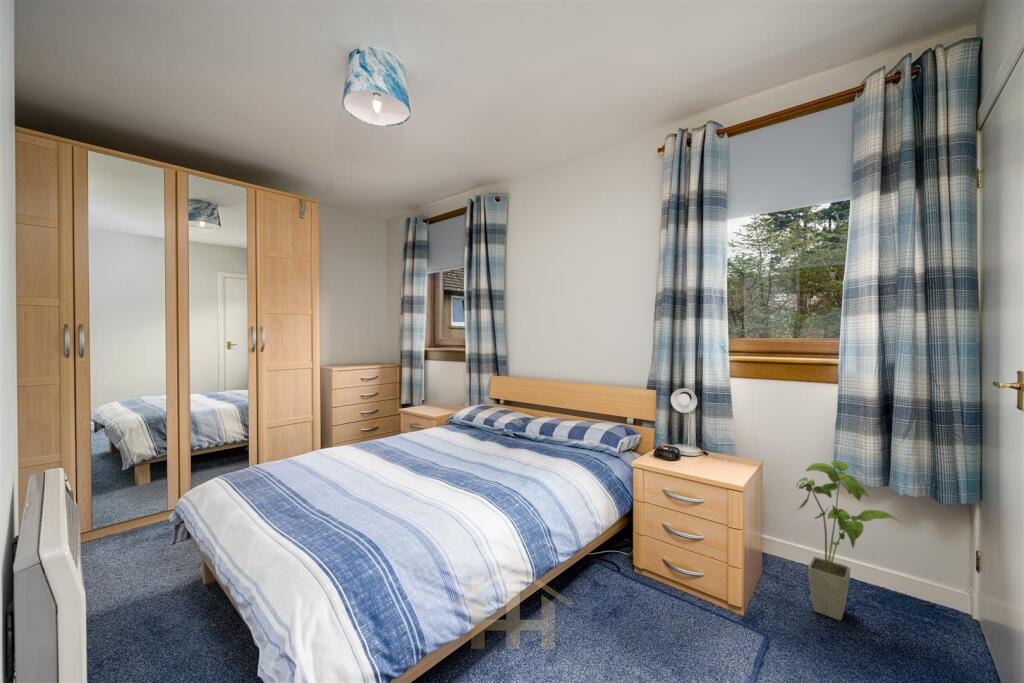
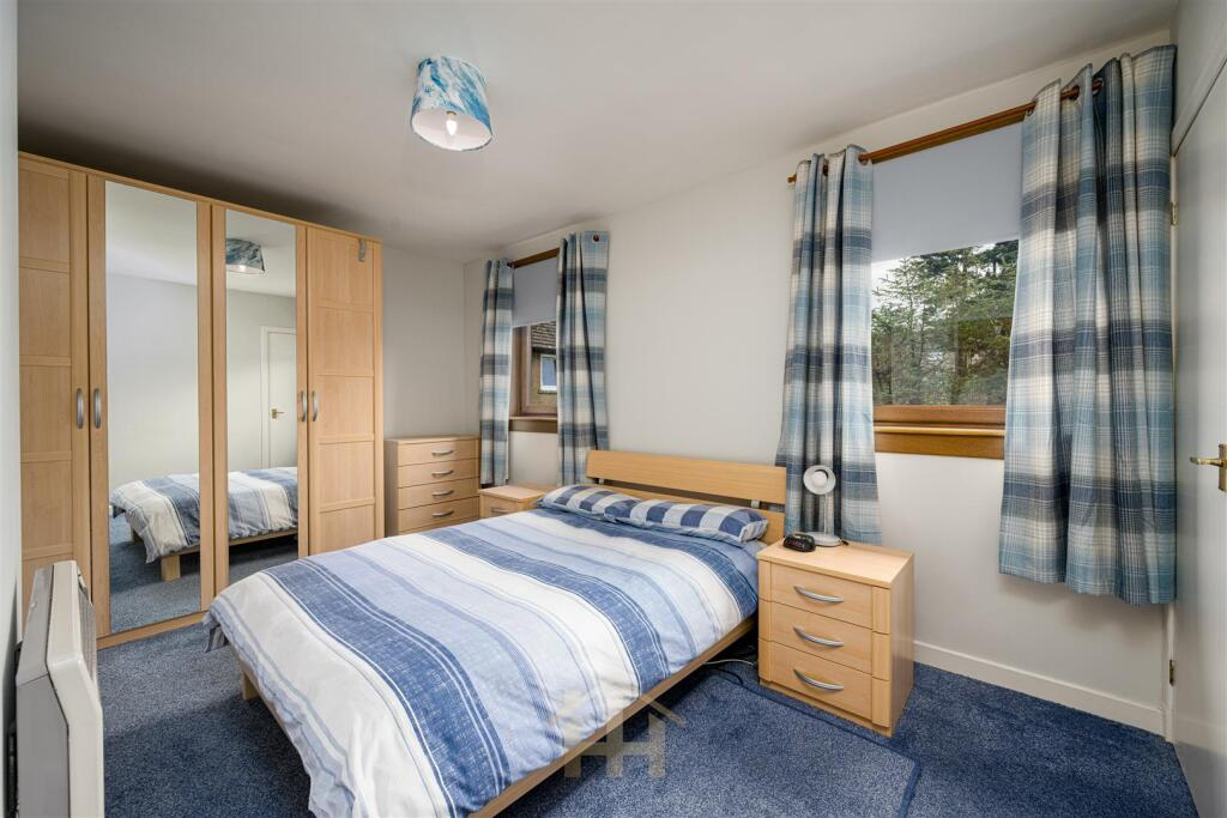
- house plant [795,460,901,621]
